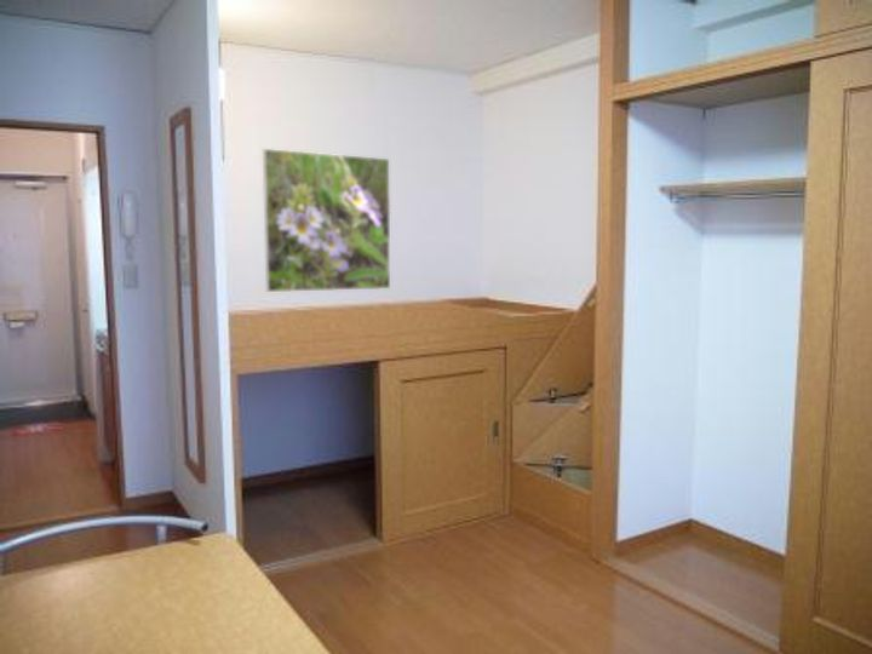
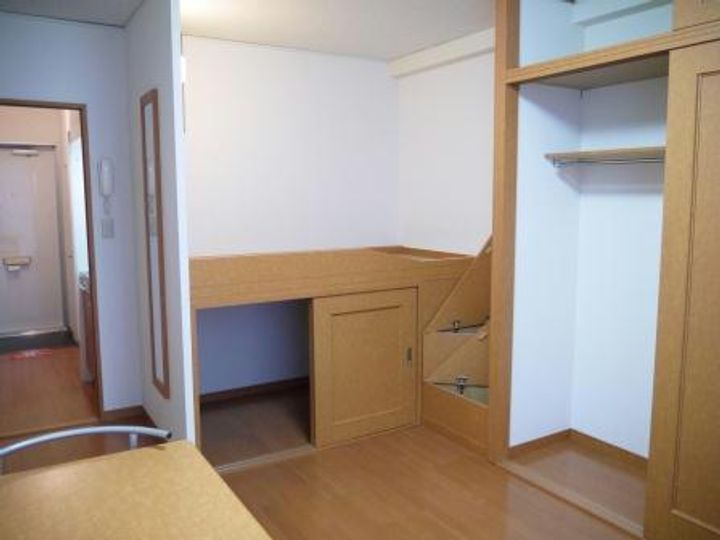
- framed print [262,148,391,293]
